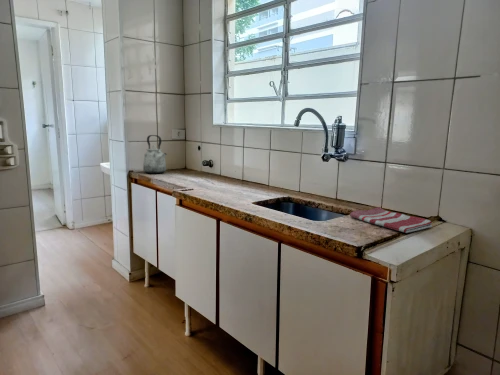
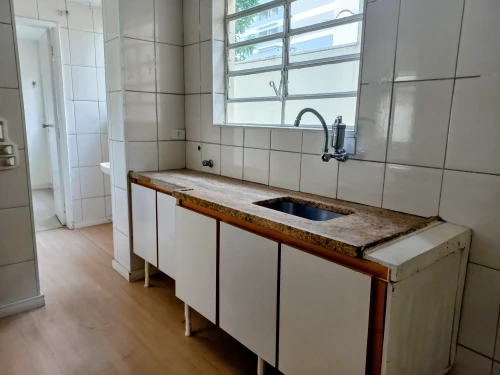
- kettle [142,134,168,175]
- dish towel [349,206,433,234]
